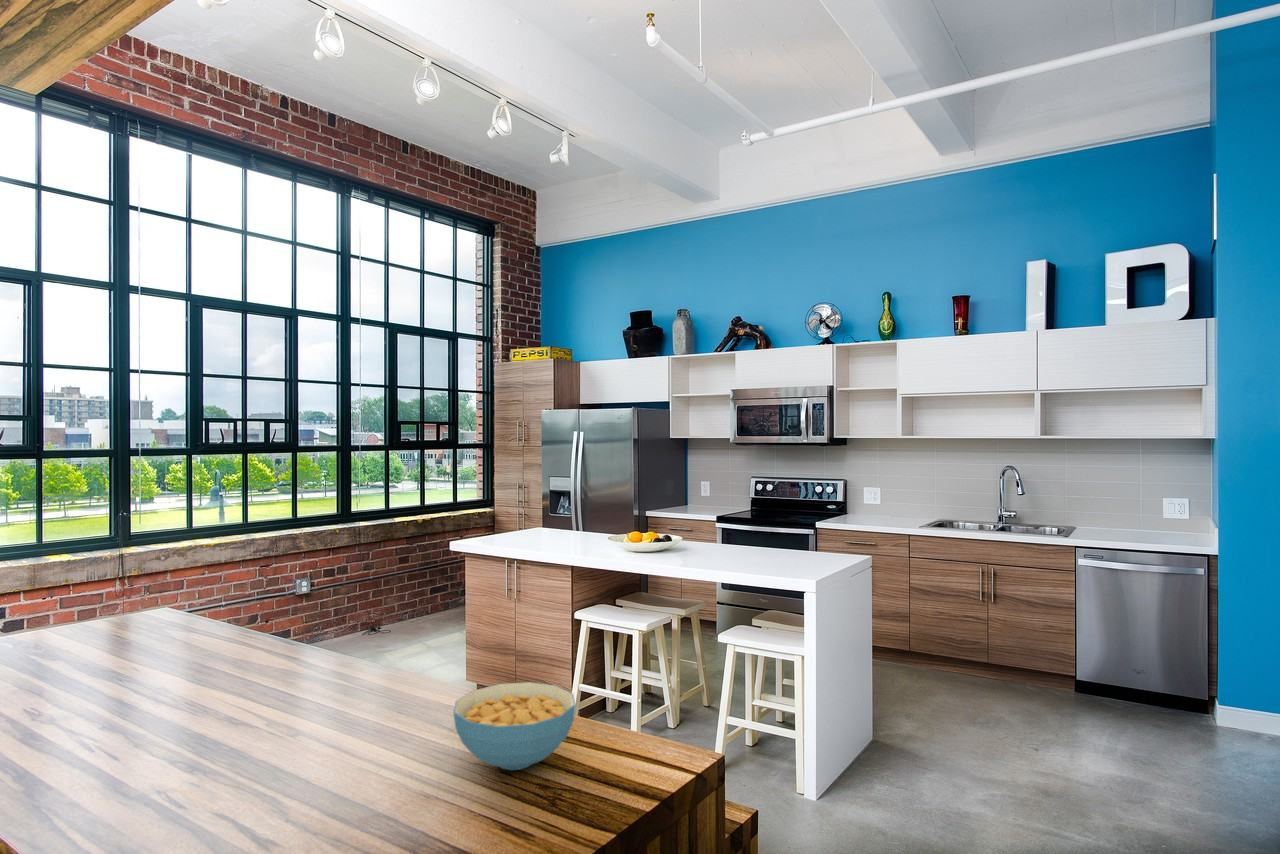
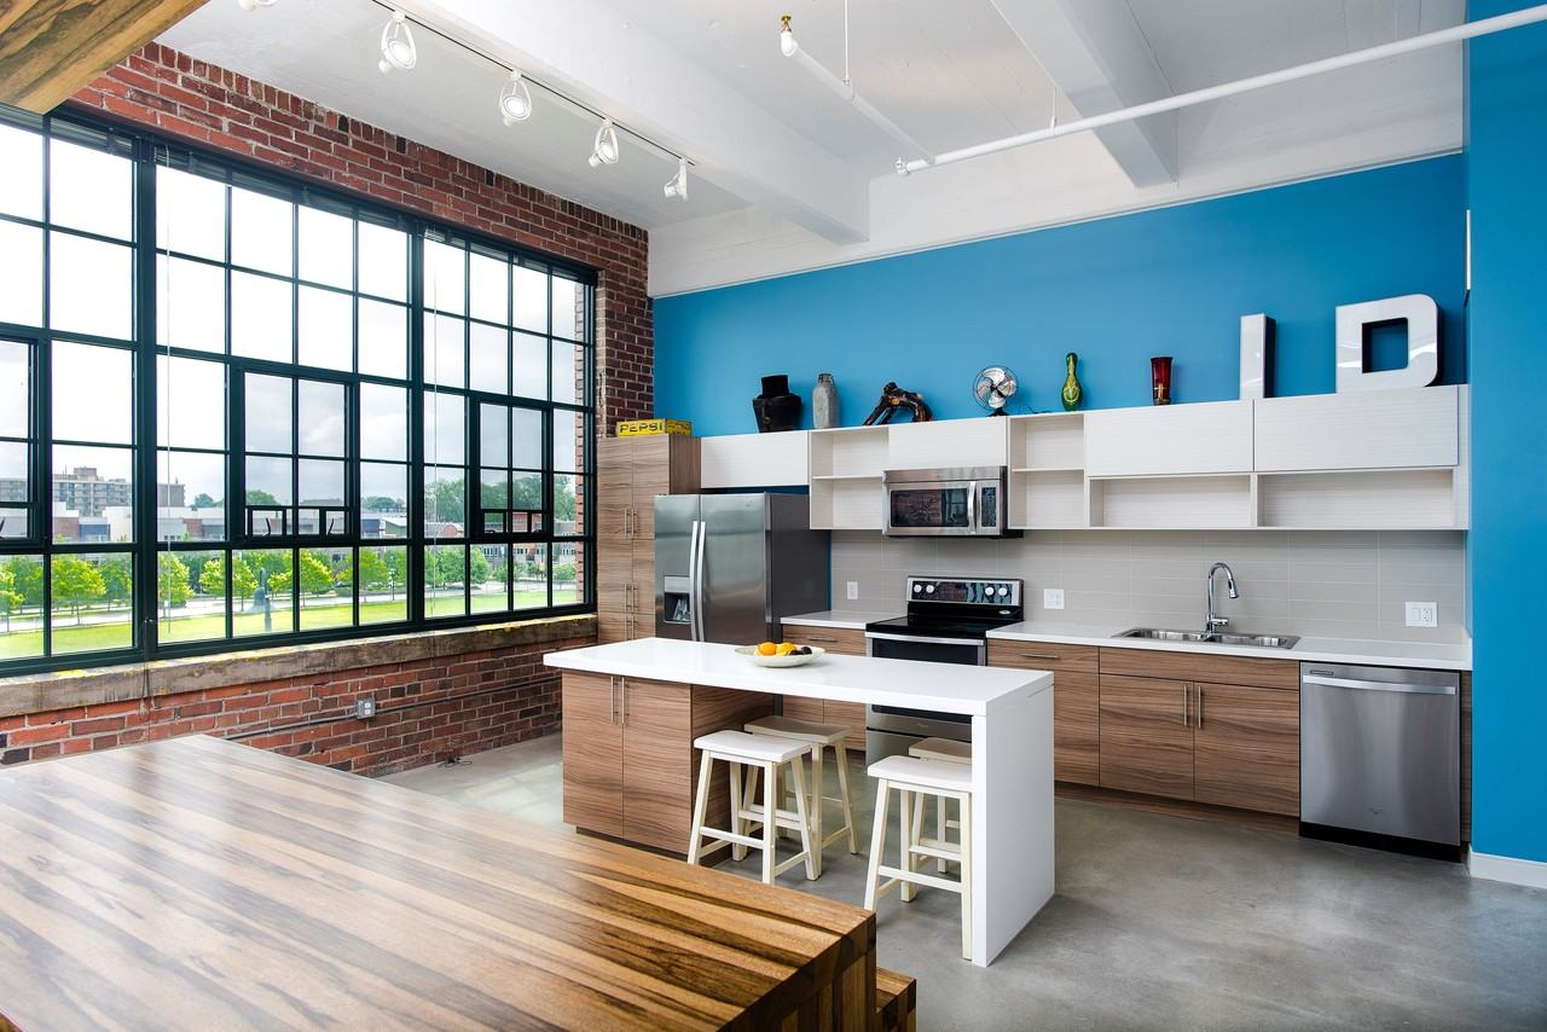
- cereal bowl [452,681,577,771]
